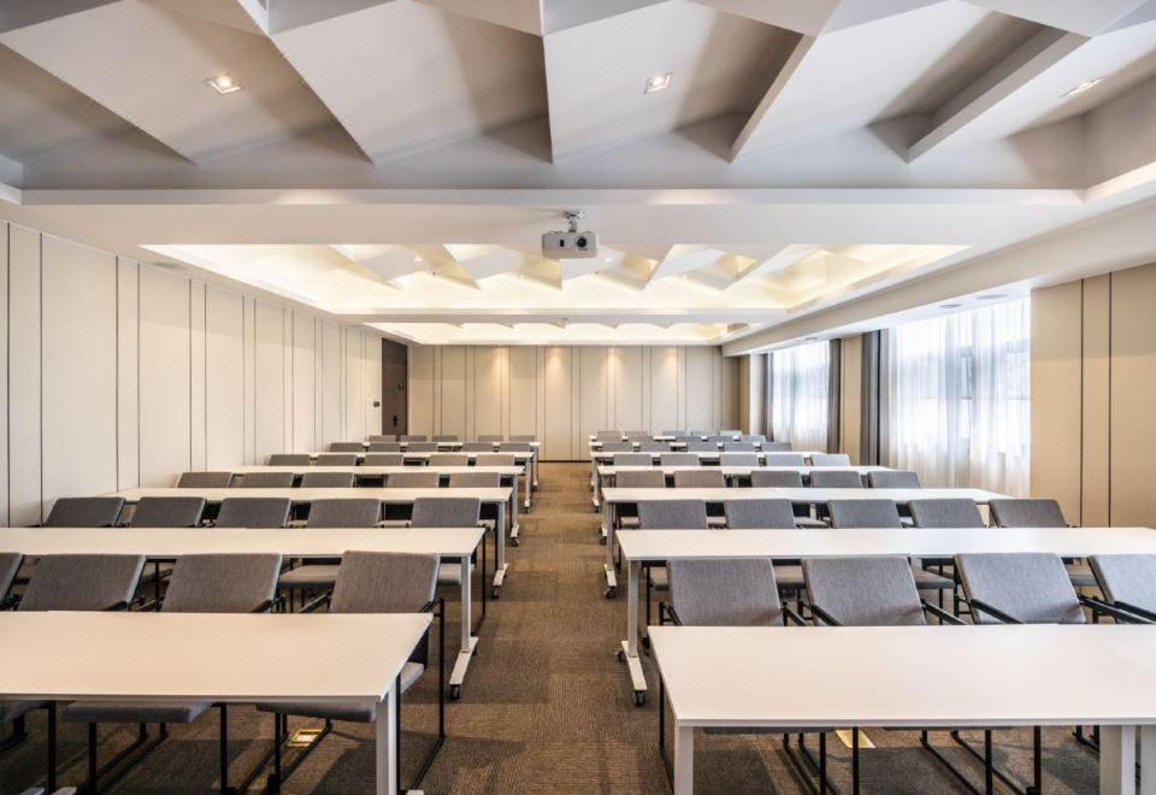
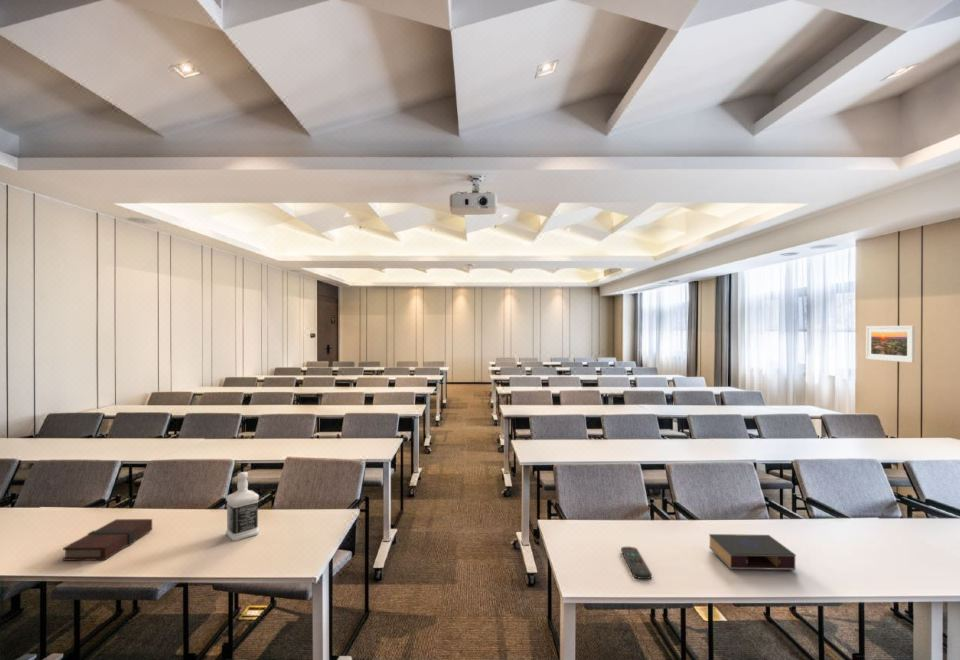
+ book [62,518,153,562]
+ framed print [865,325,915,364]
+ bottle [225,471,260,542]
+ remote control [620,546,653,580]
+ book [708,533,797,571]
